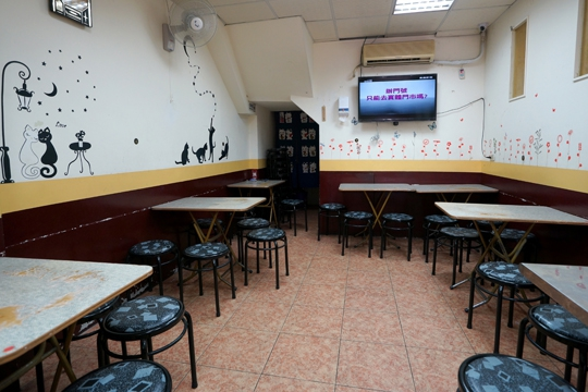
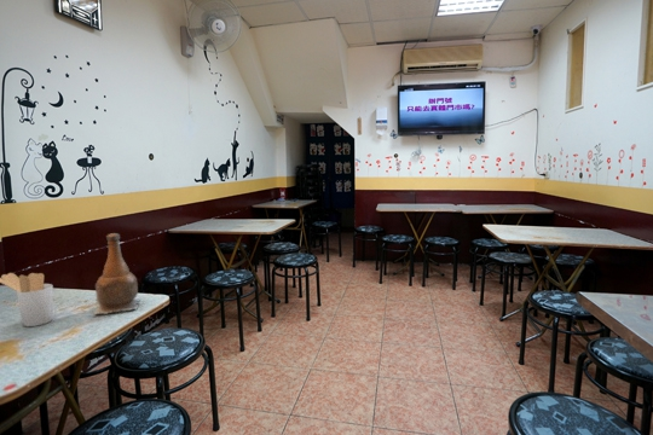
+ bottle [92,232,141,317]
+ utensil holder [0,272,54,327]
